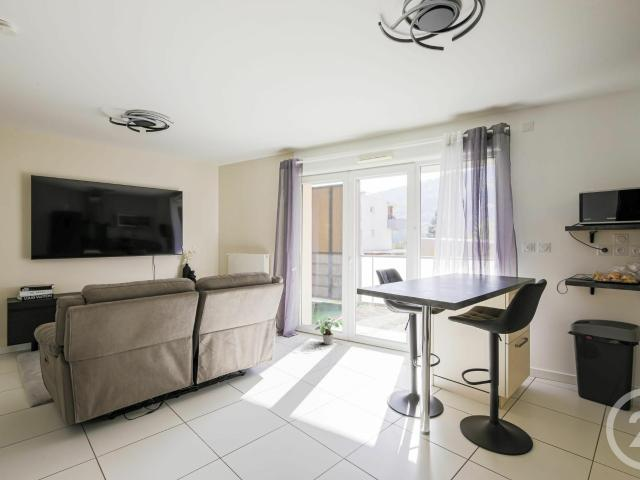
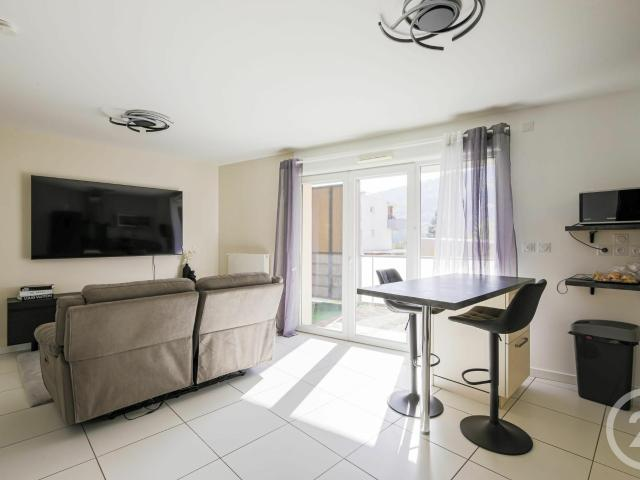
- potted plant [314,316,344,345]
